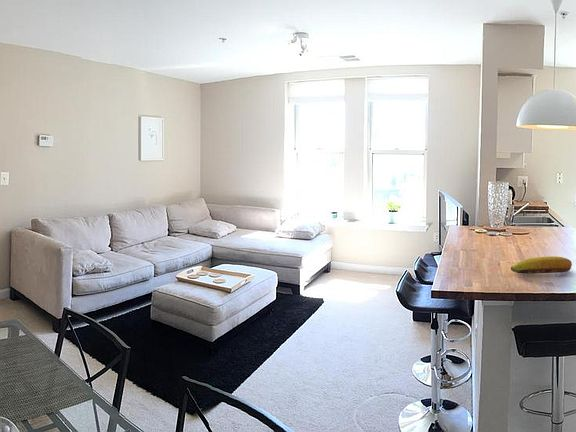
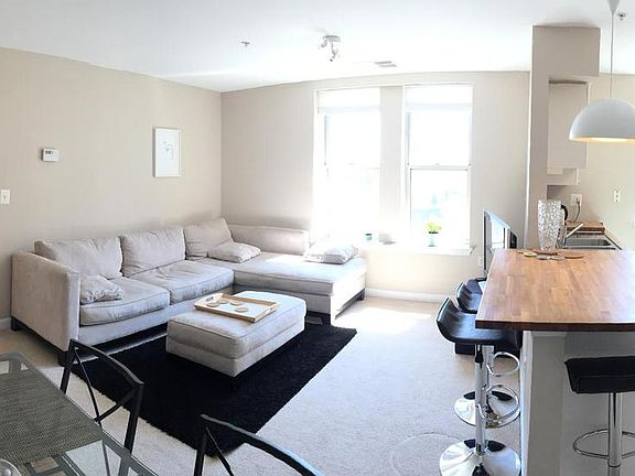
- fruit [510,255,573,275]
